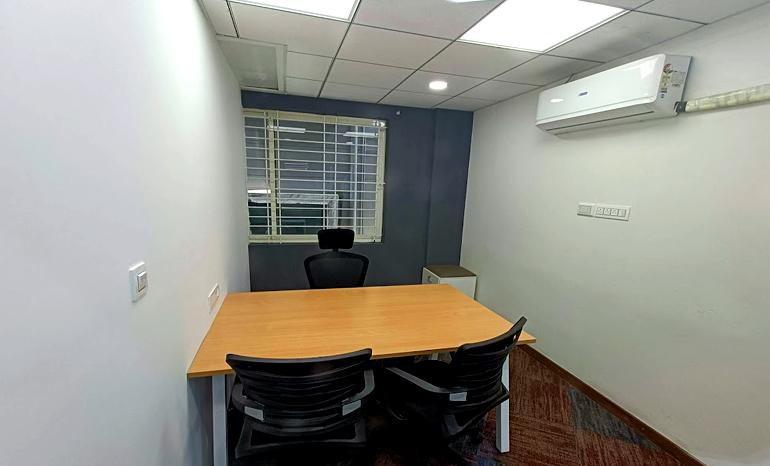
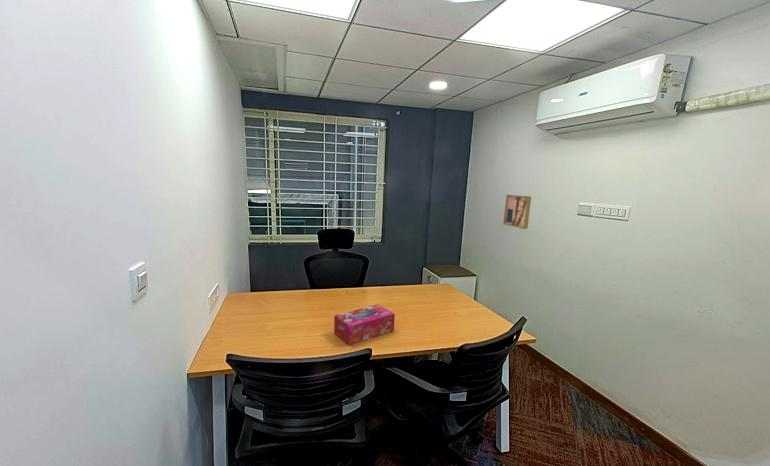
+ wall art [502,194,532,230]
+ tissue box [333,303,396,346]
